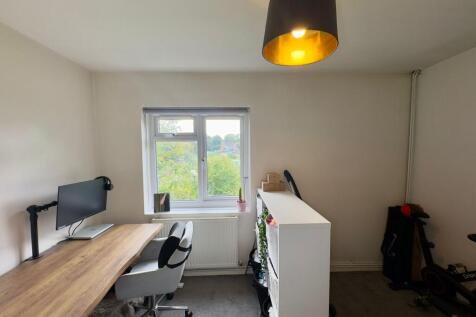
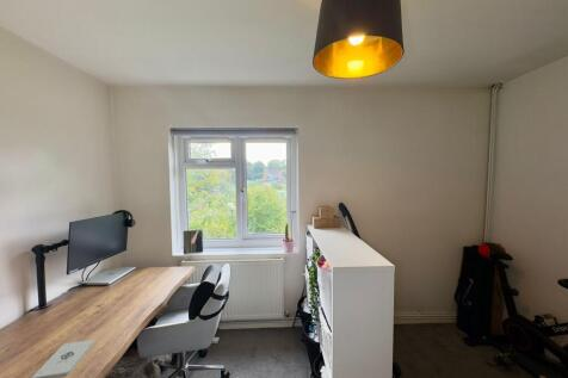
+ notepad [30,339,94,378]
